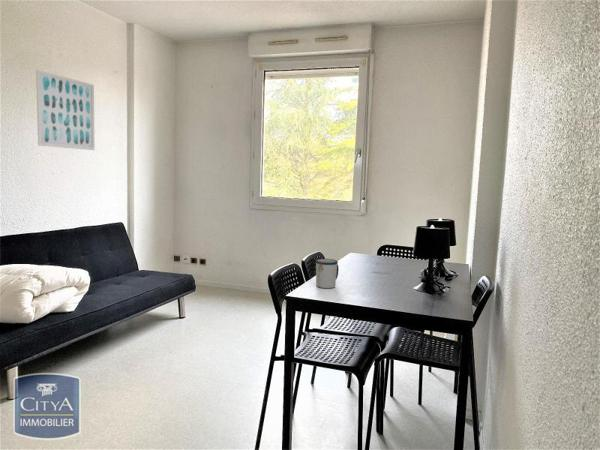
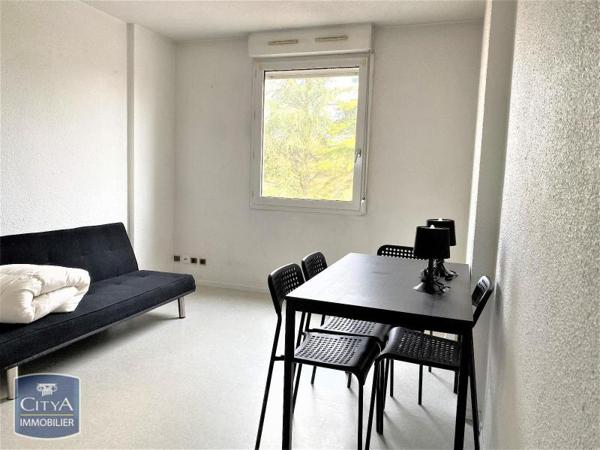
- wall art [35,69,96,151]
- mug [315,258,340,289]
